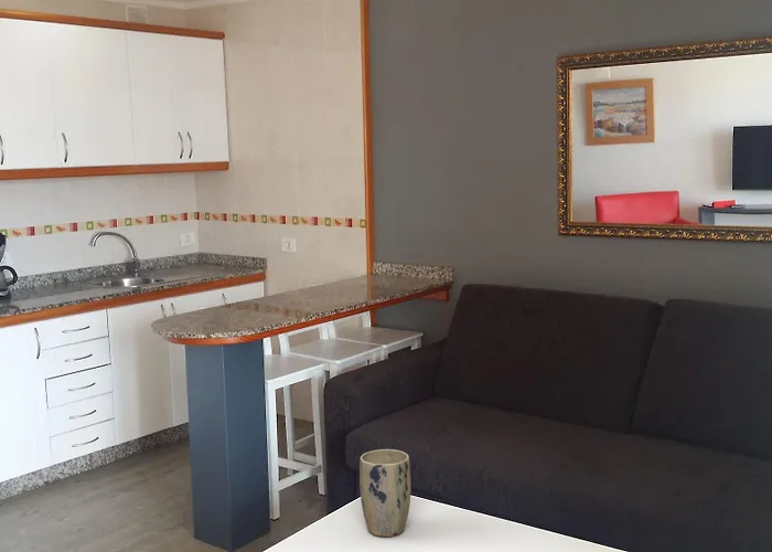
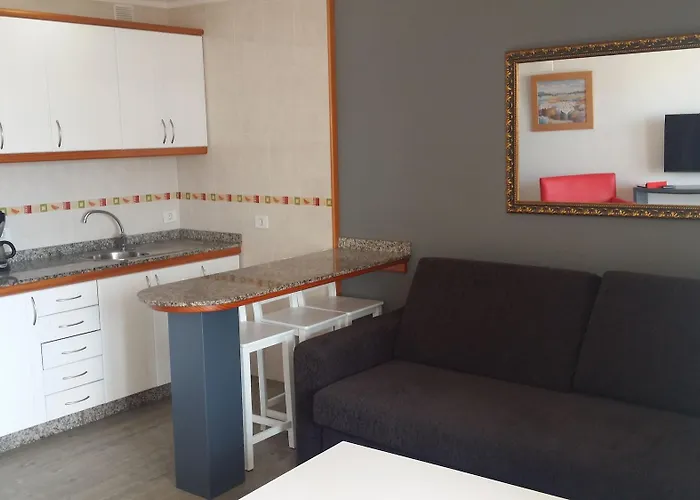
- plant pot [358,448,411,538]
